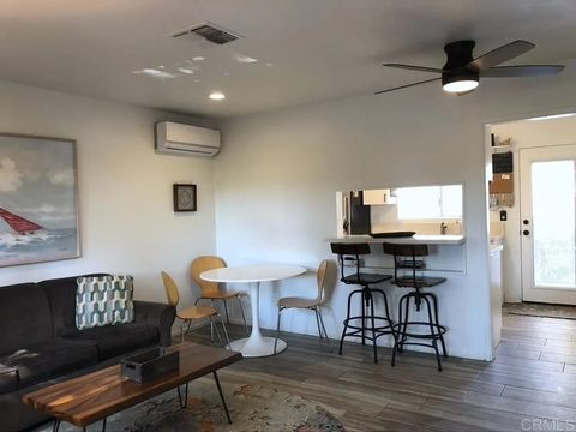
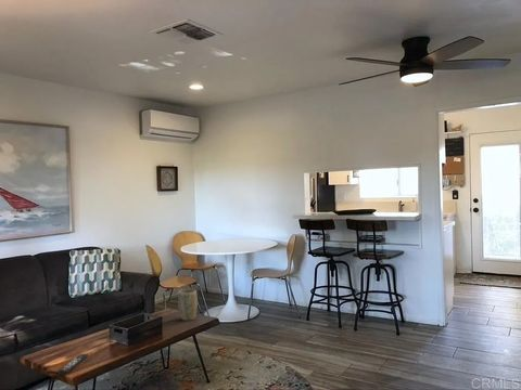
+ remote control [58,353,89,375]
+ plant pot [177,288,199,322]
